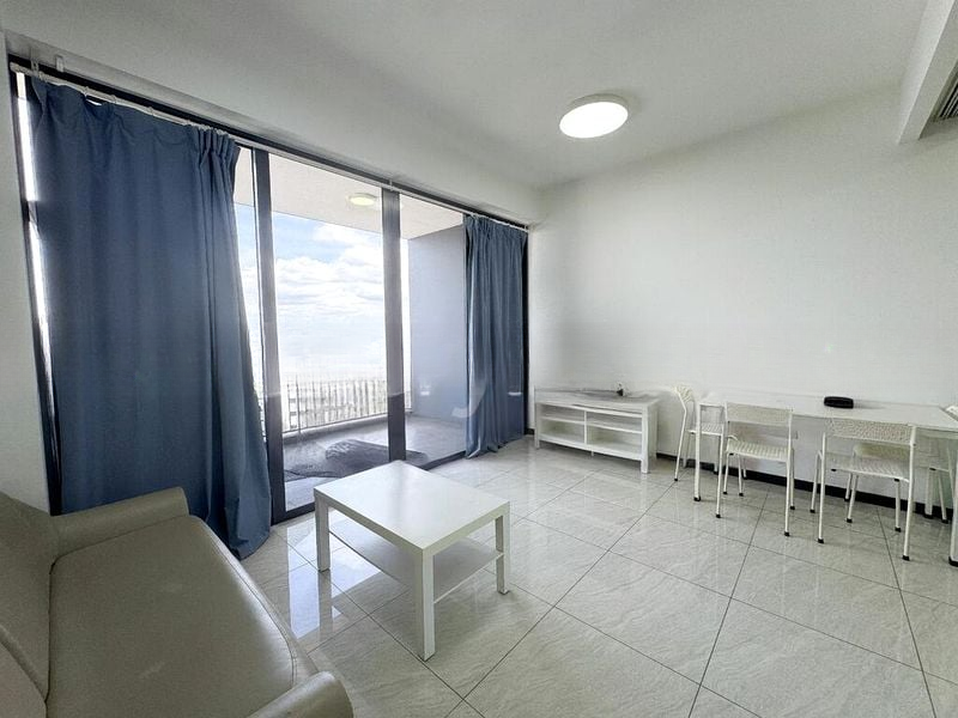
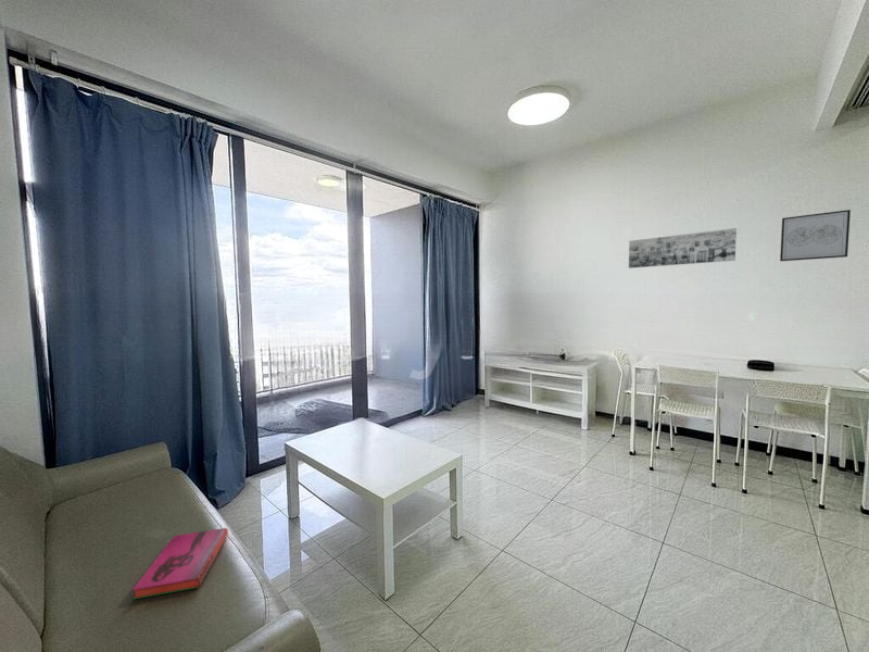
+ hardback book [131,527,229,600]
+ wall art [779,209,852,262]
+ wall art [628,227,738,269]
